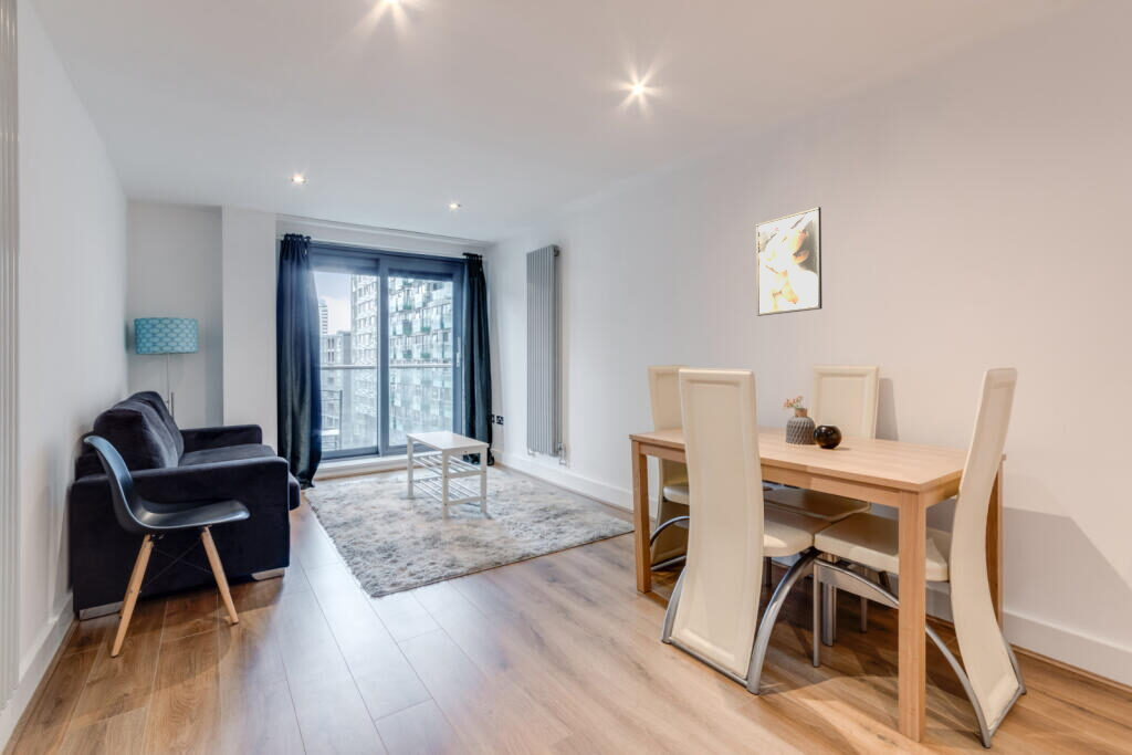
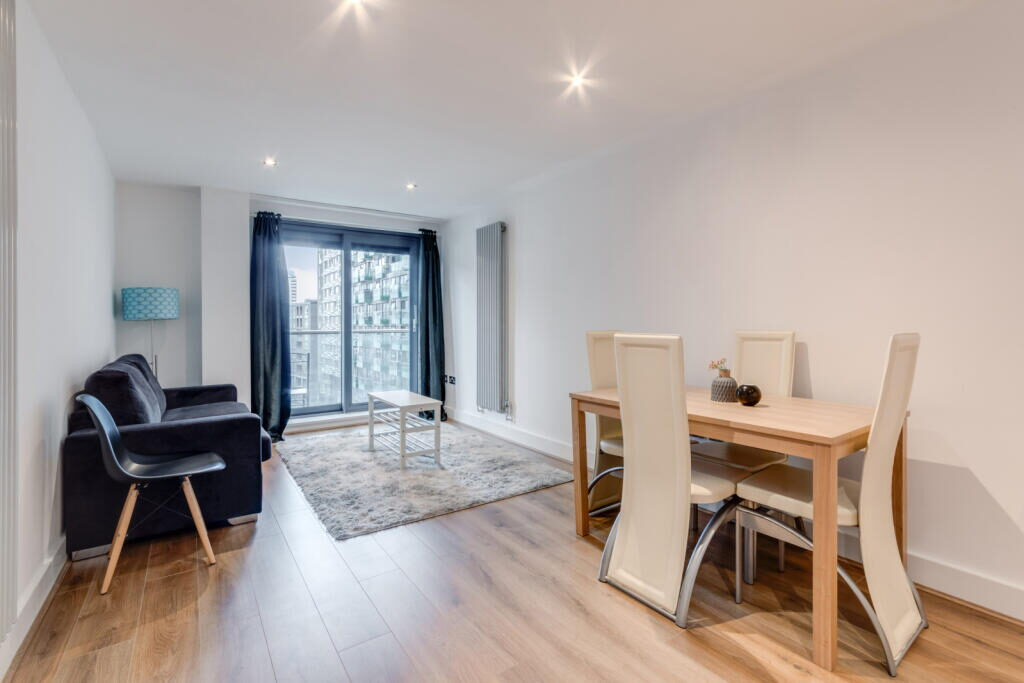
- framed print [755,206,824,317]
